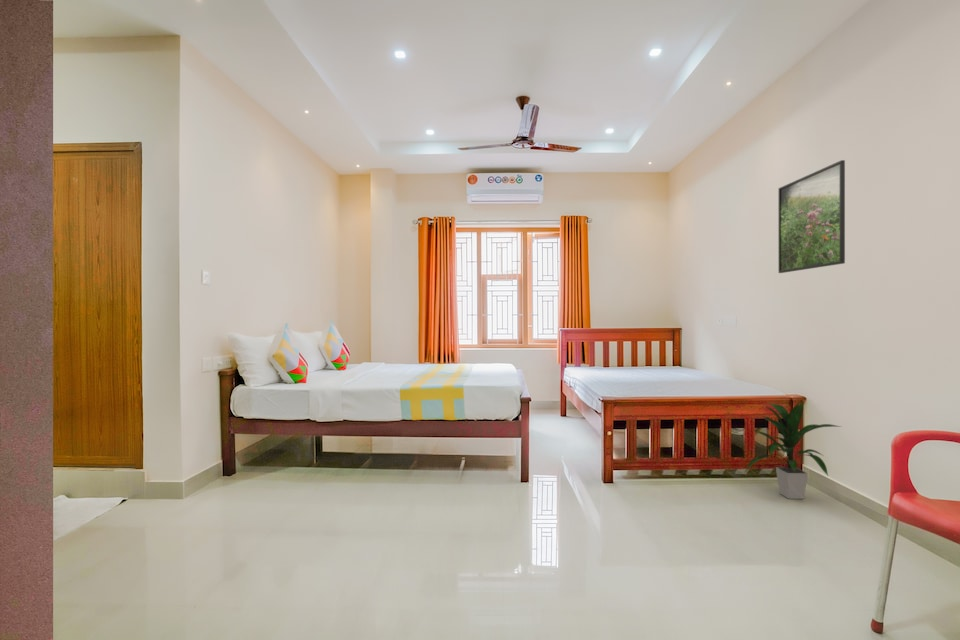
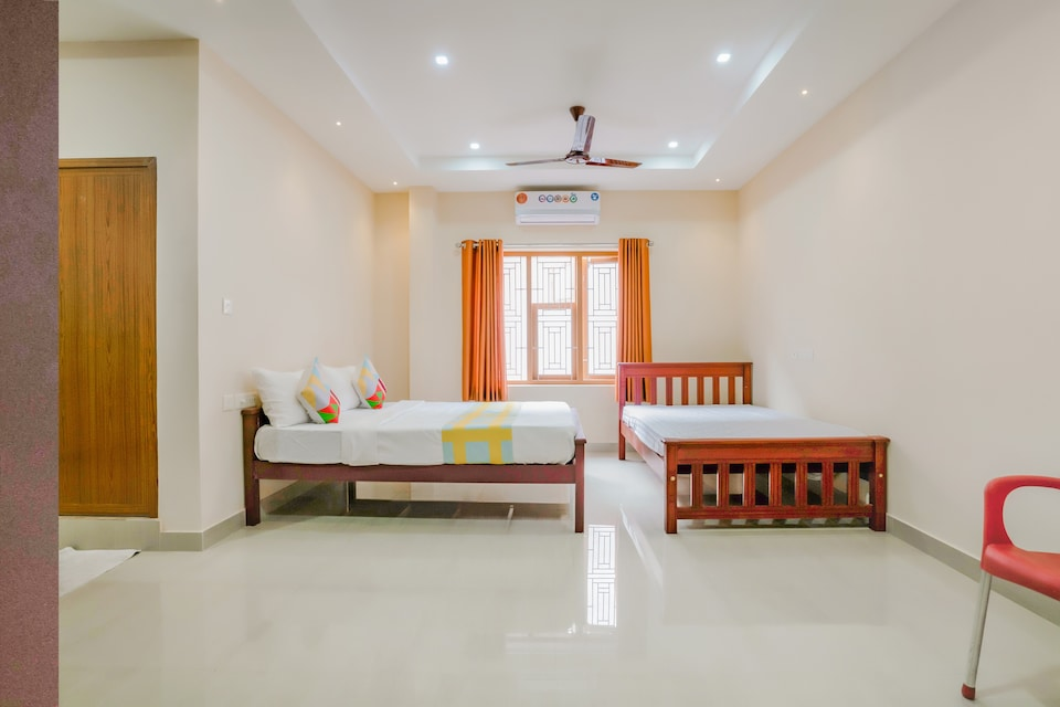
- indoor plant [744,400,843,500]
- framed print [778,159,846,274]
